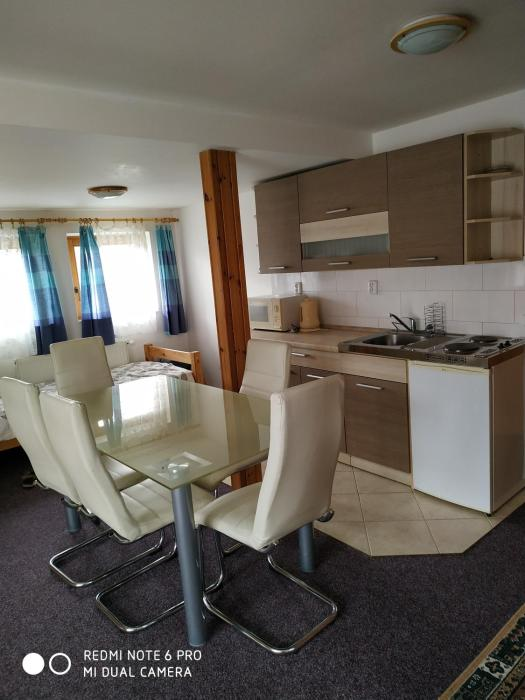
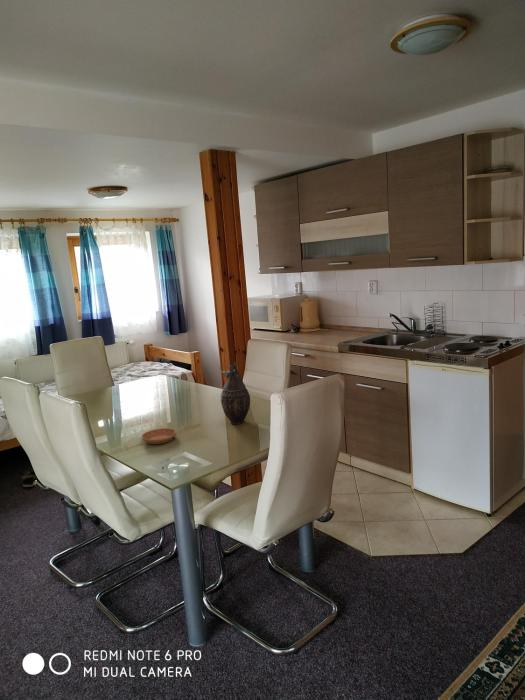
+ decorative vase [220,362,251,425]
+ saucer [141,427,177,445]
